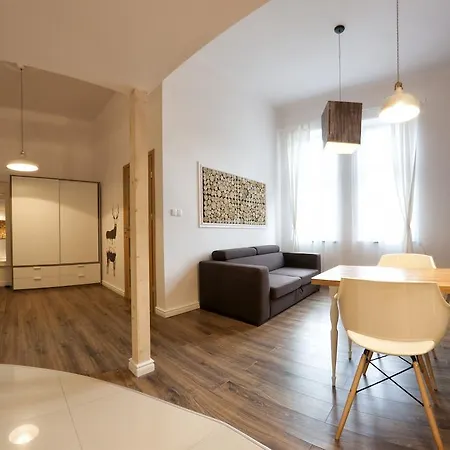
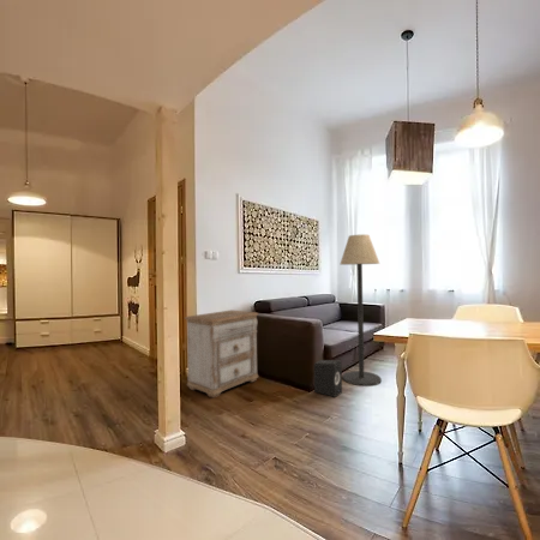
+ floor lamp [340,233,383,388]
+ speaker [313,359,343,398]
+ nightstand [184,308,260,398]
